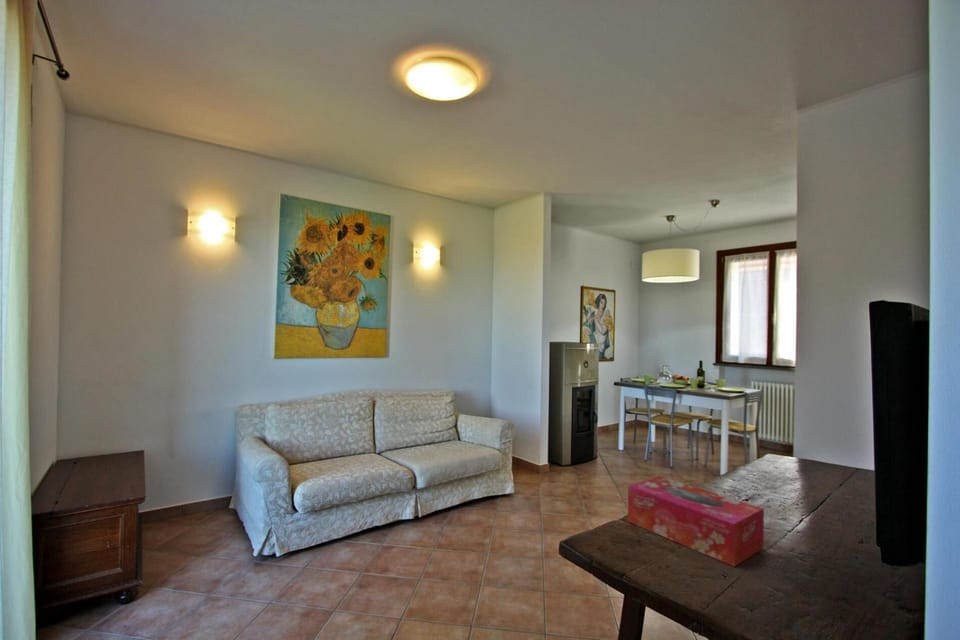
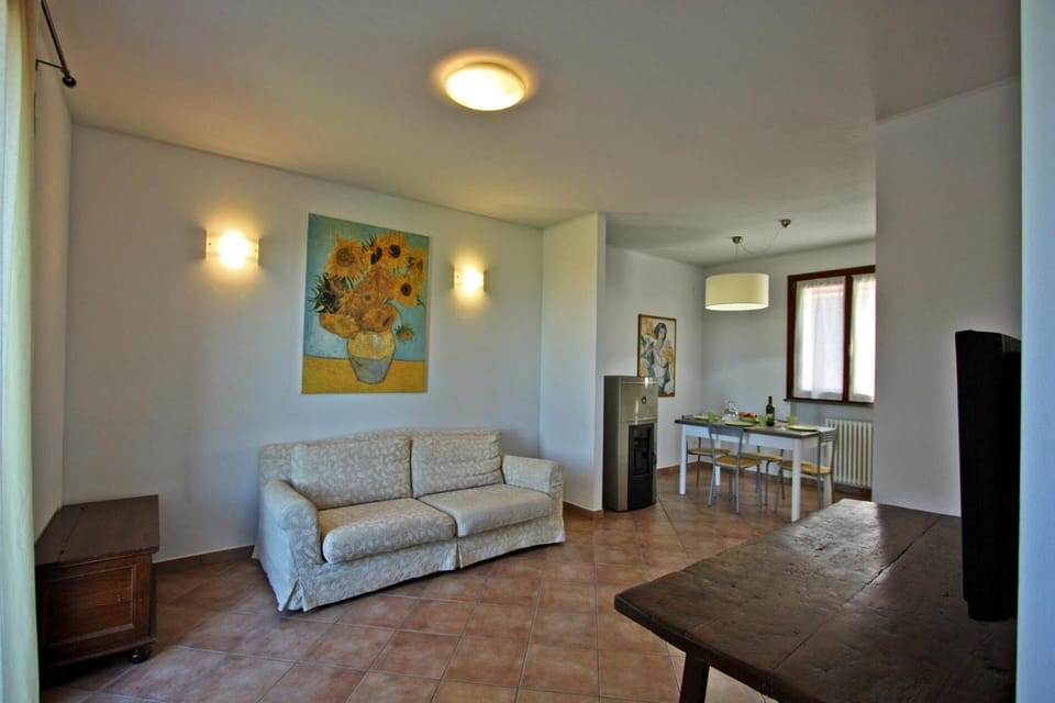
- tissue box [627,475,765,568]
